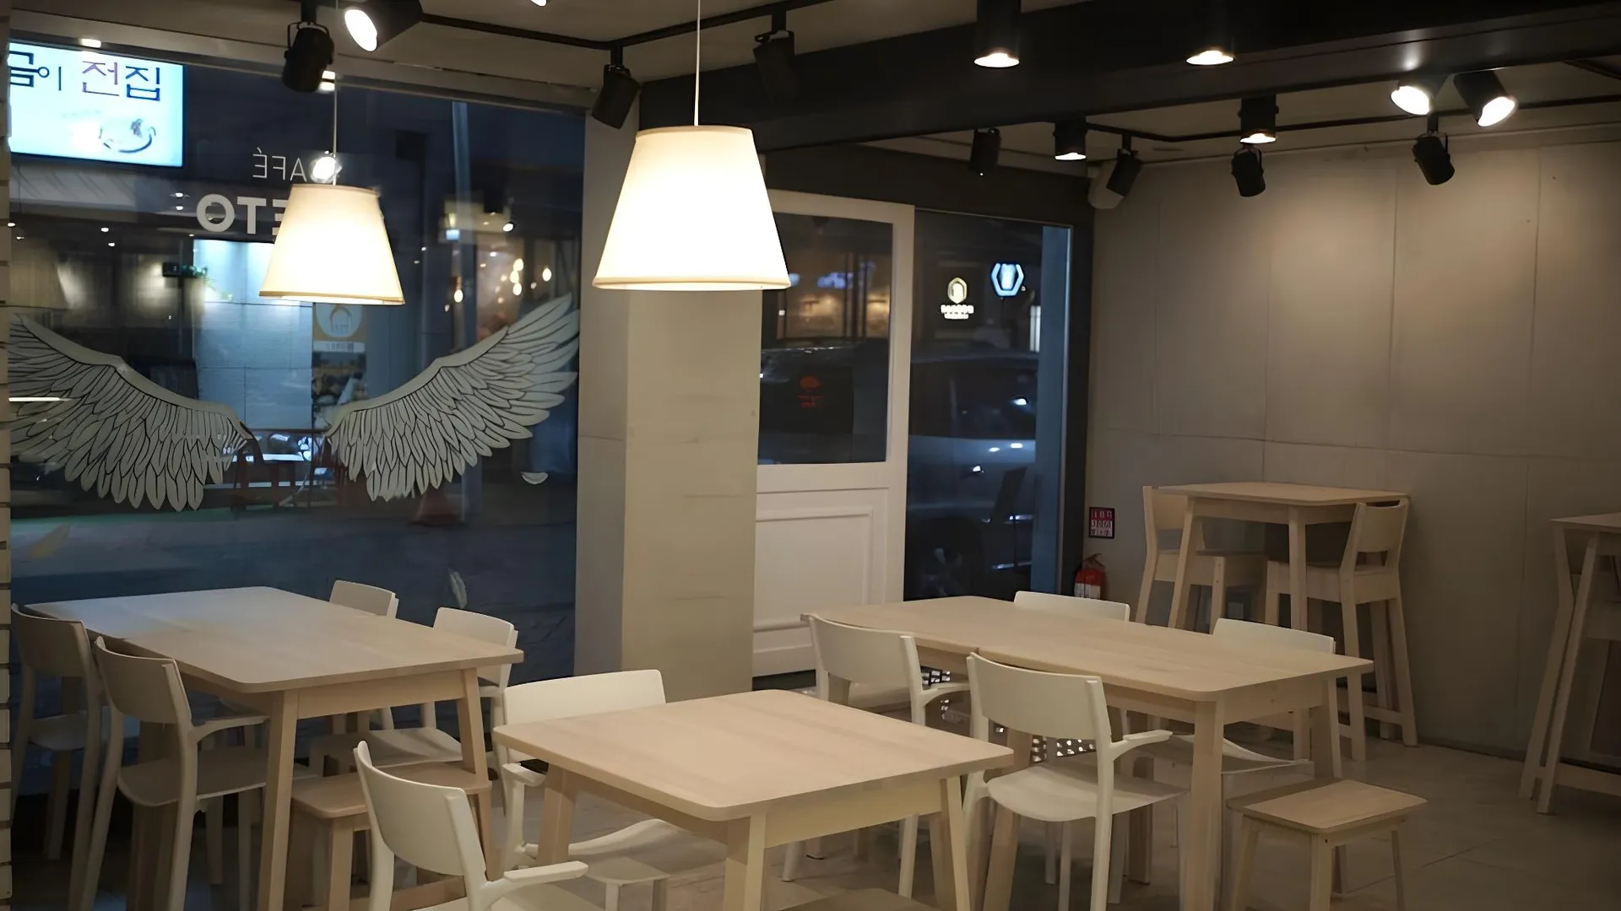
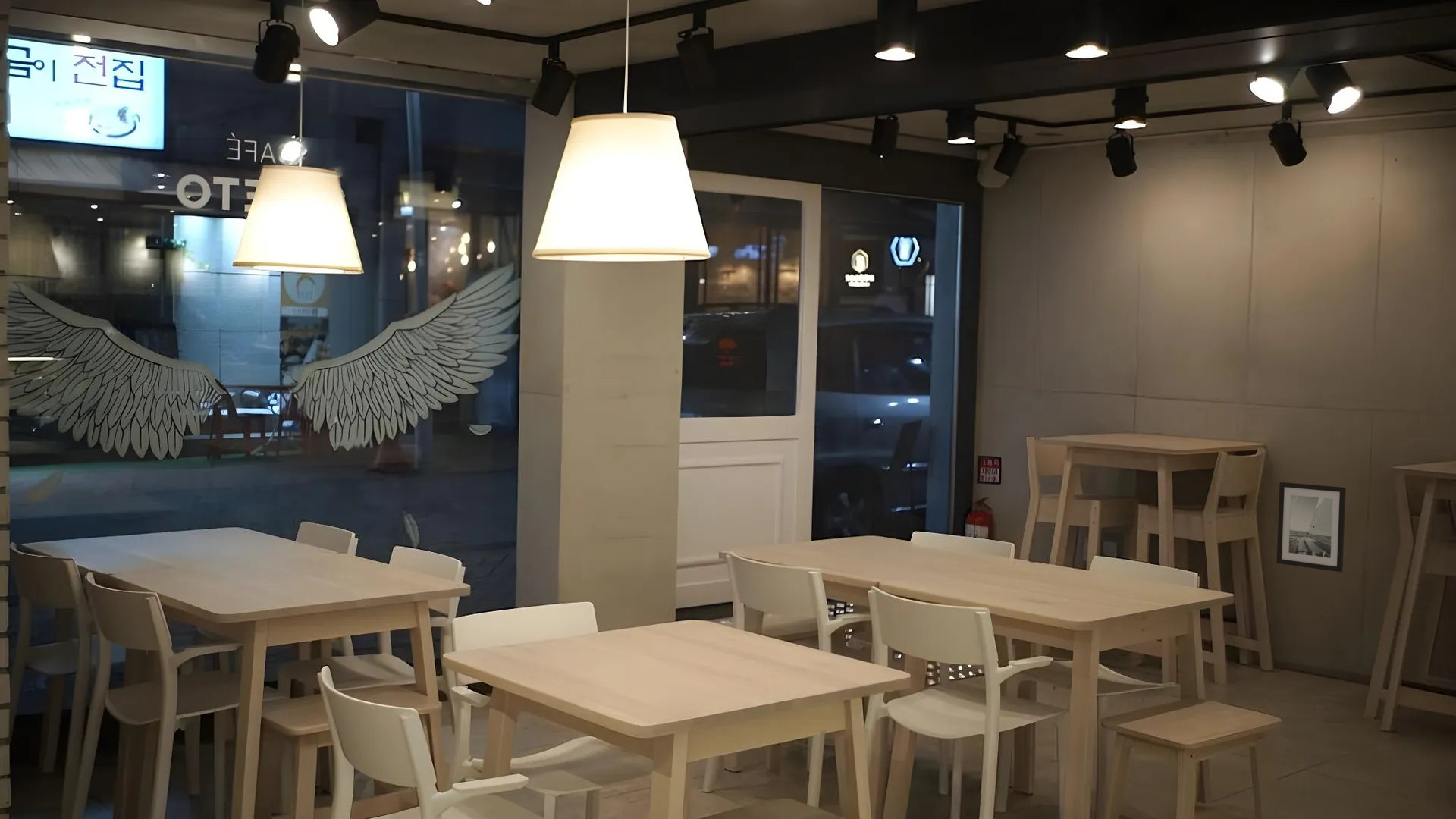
+ wall art [1276,482,1347,573]
